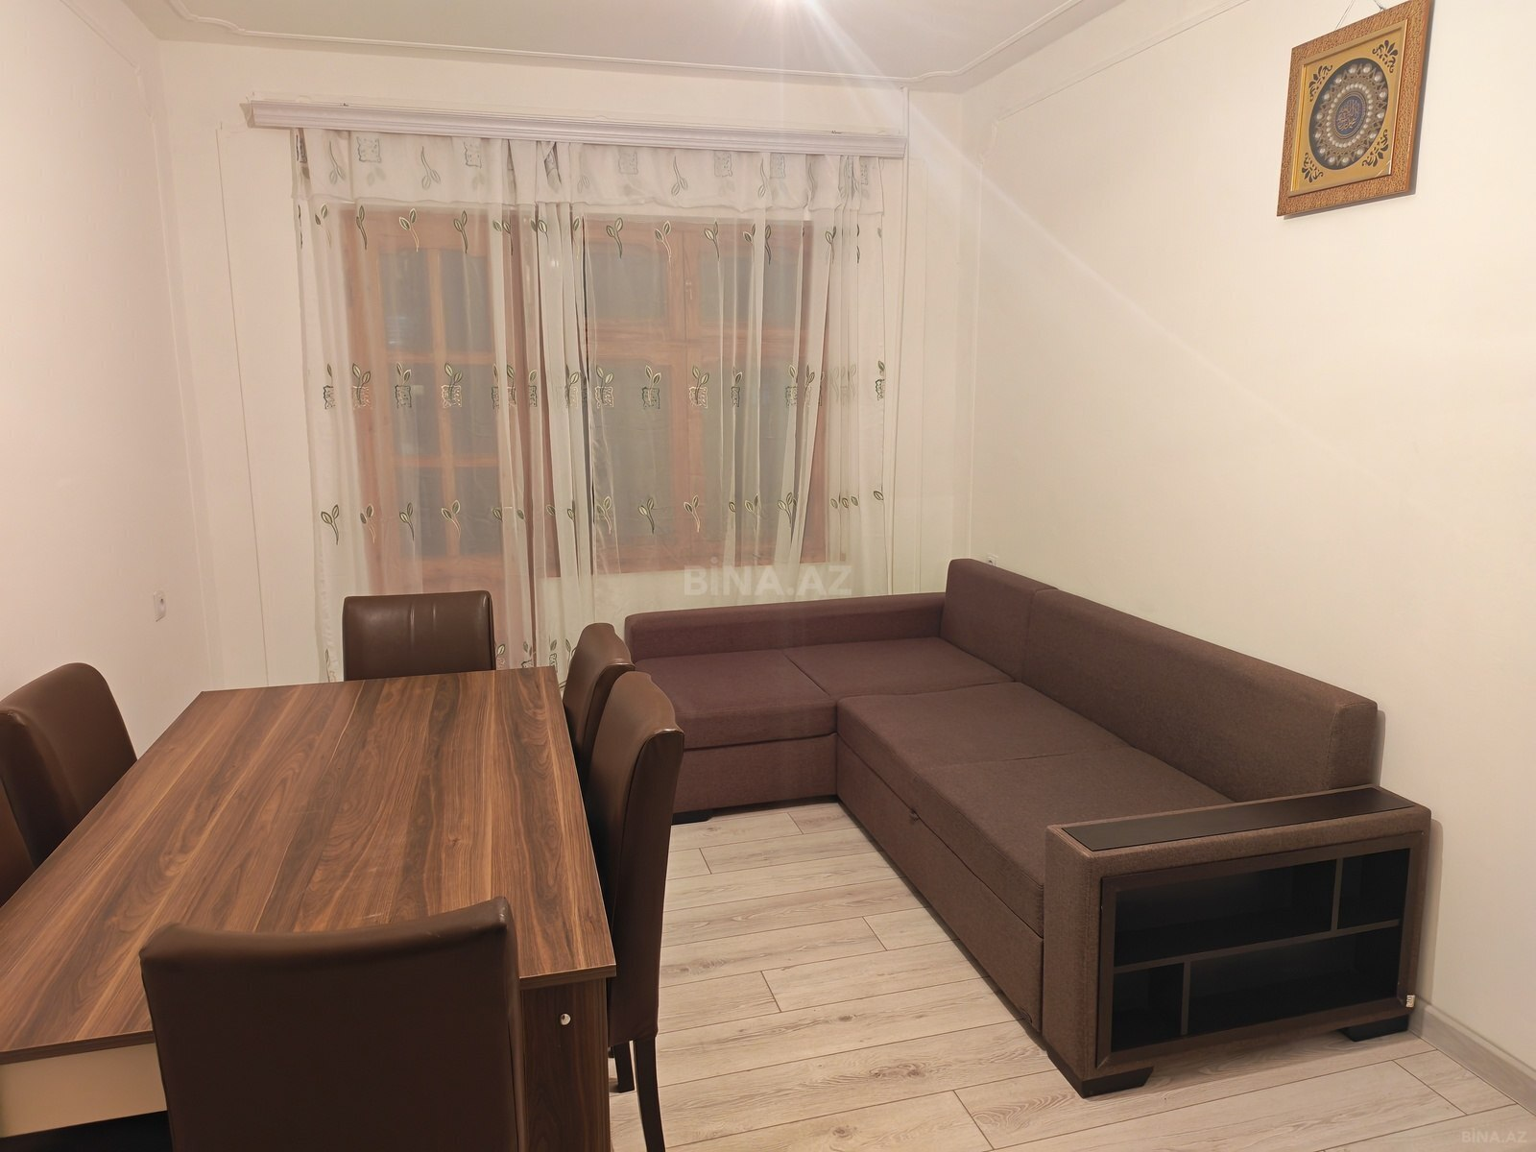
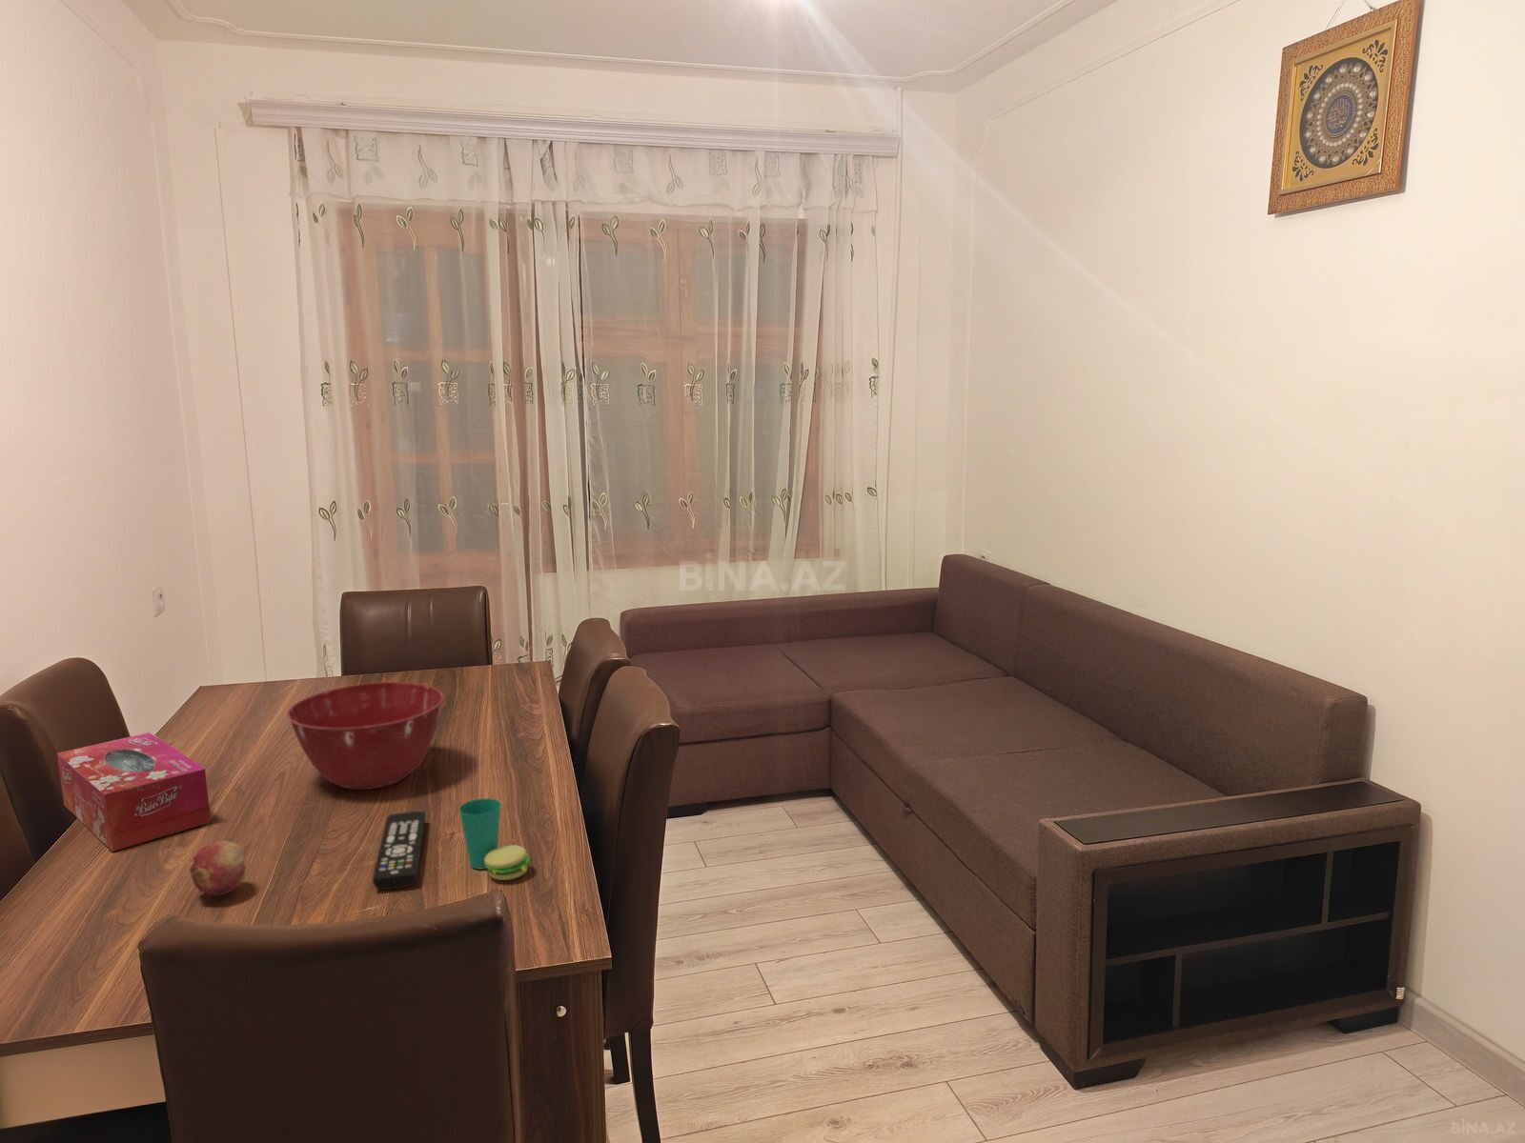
+ cup [458,797,531,881]
+ tissue box [56,731,211,852]
+ mixing bowl [286,681,445,790]
+ fruit [189,840,247,897]
+ remote control [372,810,426,891]
